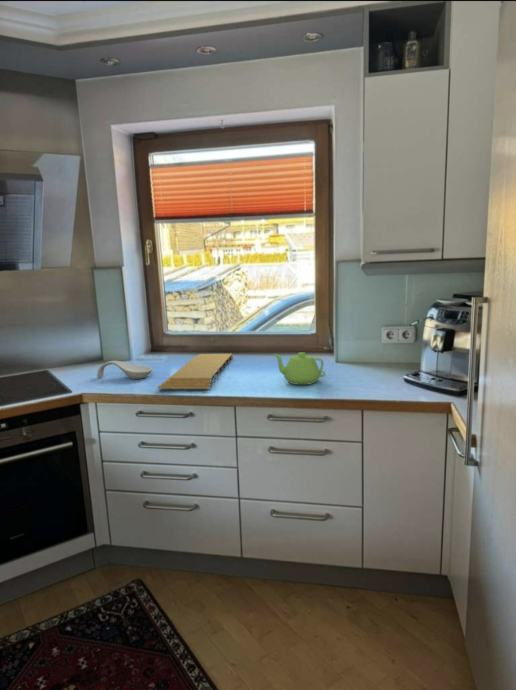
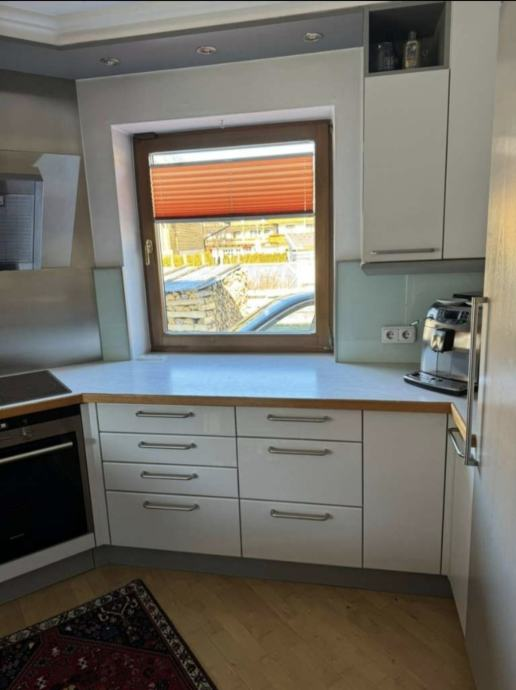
- spoon rest [96,360,153,380]
- cutting board [157,353,234,390]
- teapot [273,351,326,386]
